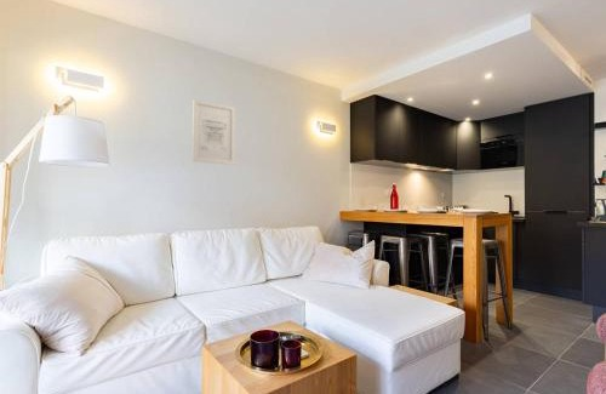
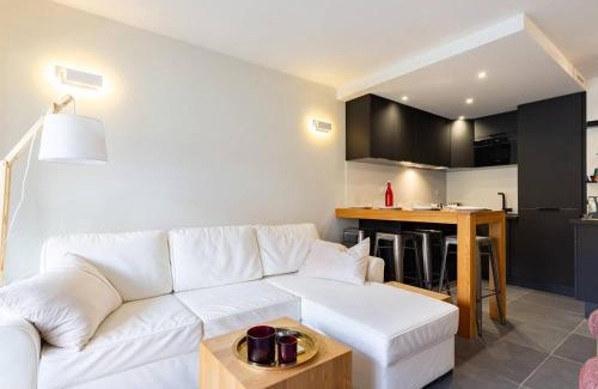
- wall art [191,98,236,166]
